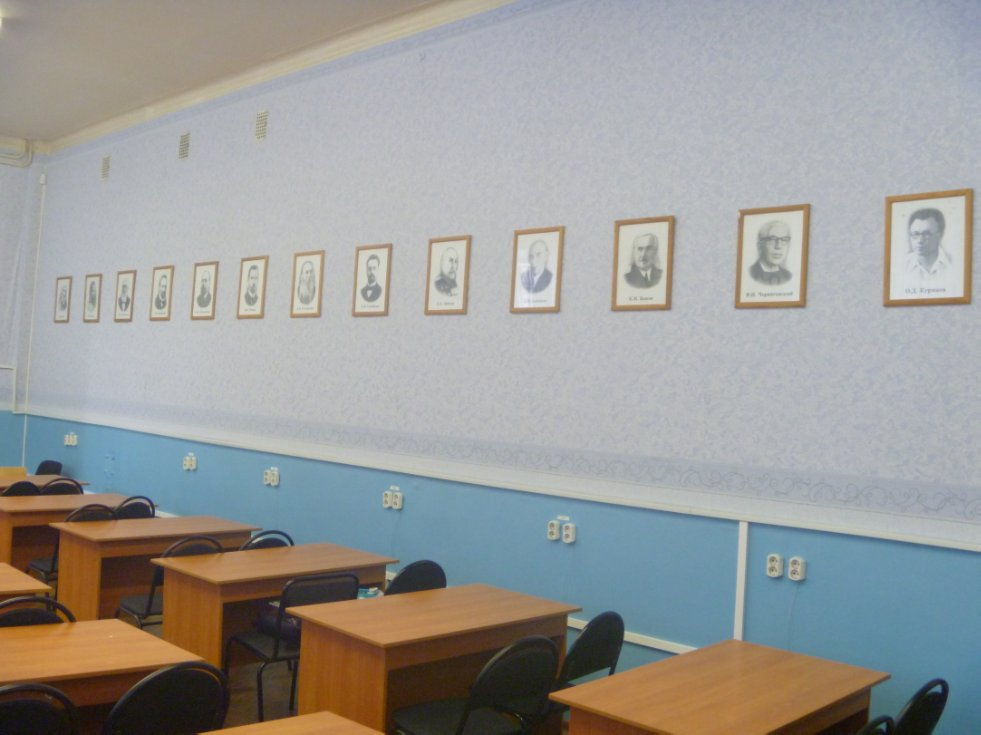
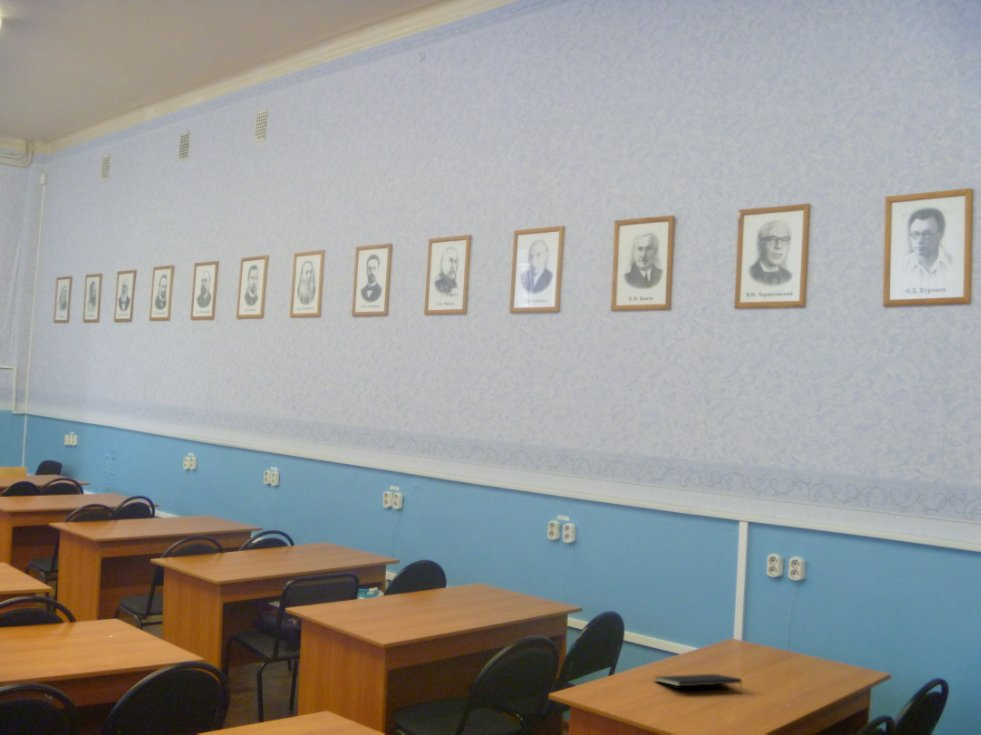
+ notepad [653,673,743,693]
